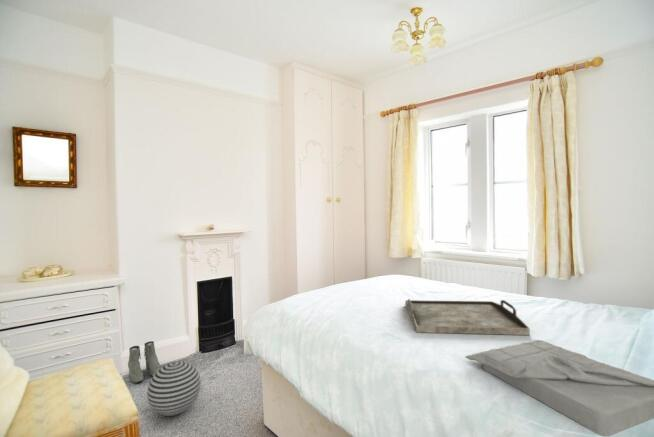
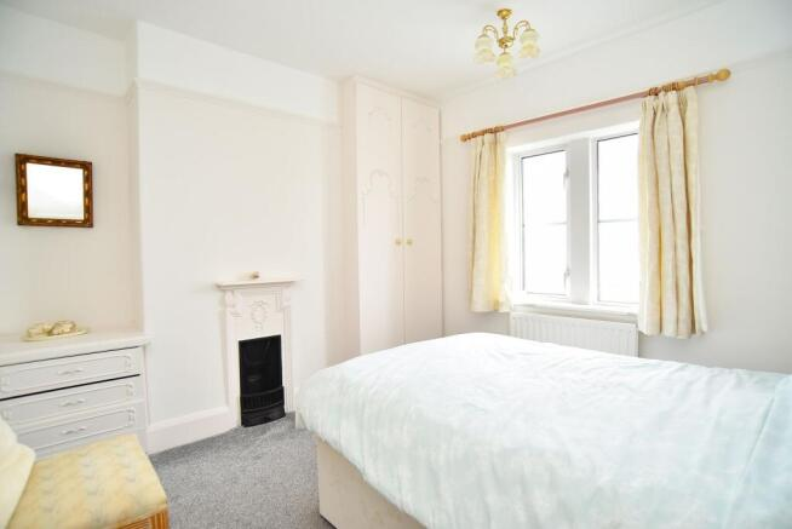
- decorative ball [146,360,202,417]
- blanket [464,339,654,437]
- boots [127,340,162,384]
- serving tray [404,298,531,336]
